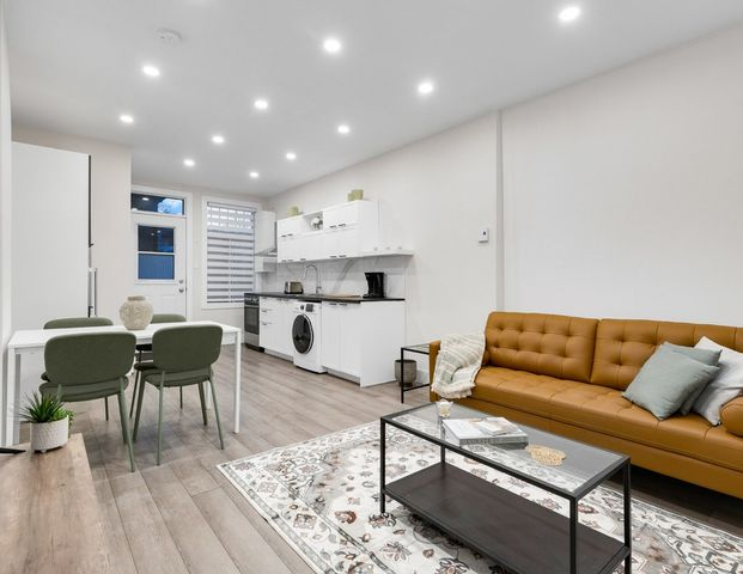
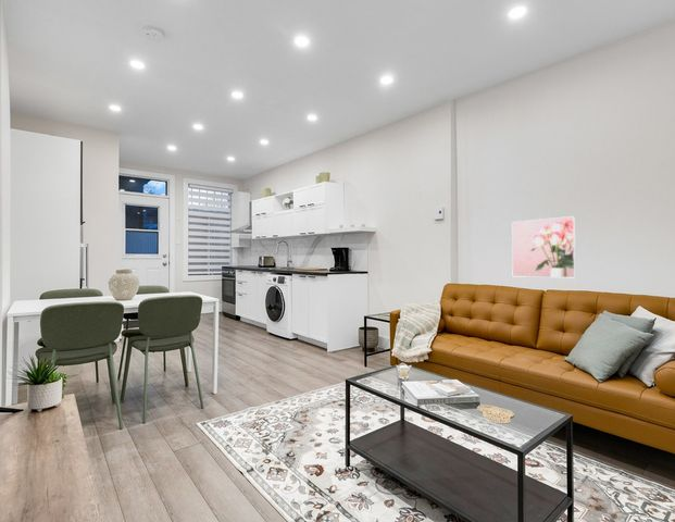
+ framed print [511,215,577,278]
